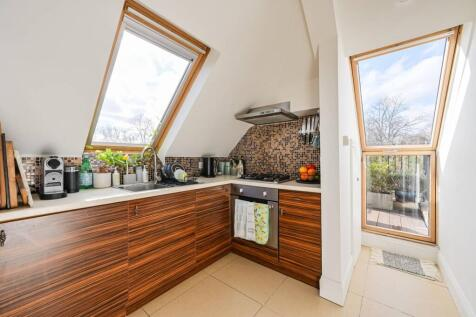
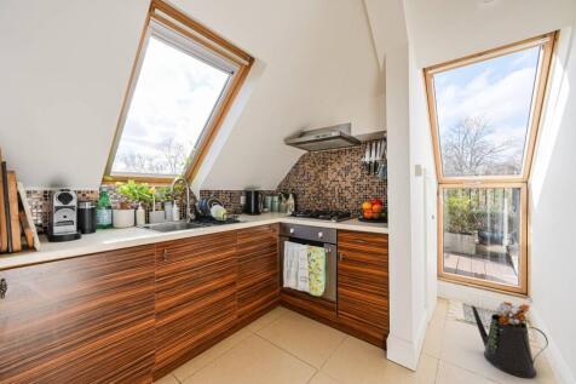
+ watering can [471,300,549,379]
